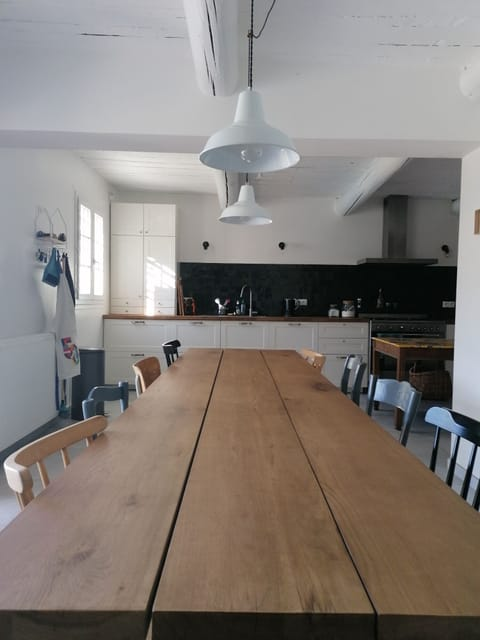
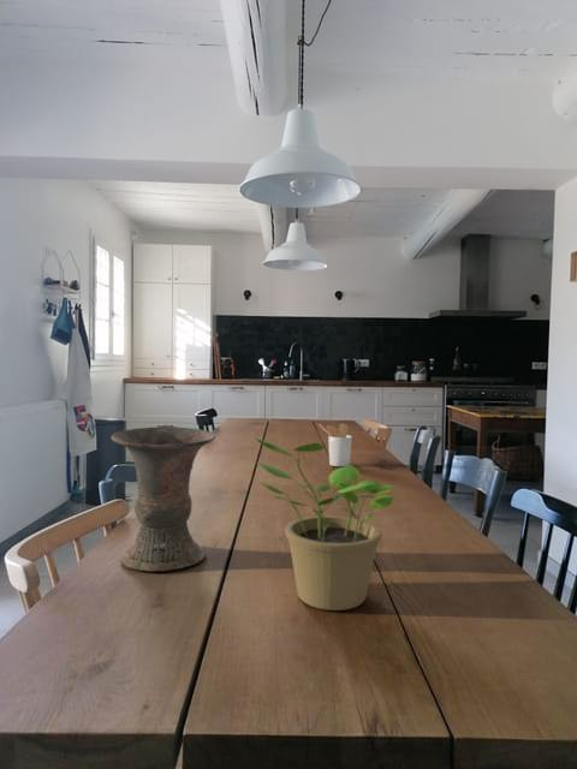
+ vase [109,425,216,572]
+ utensil holder [317,423,352,467]
+ potted plant [252,436,395,612]
